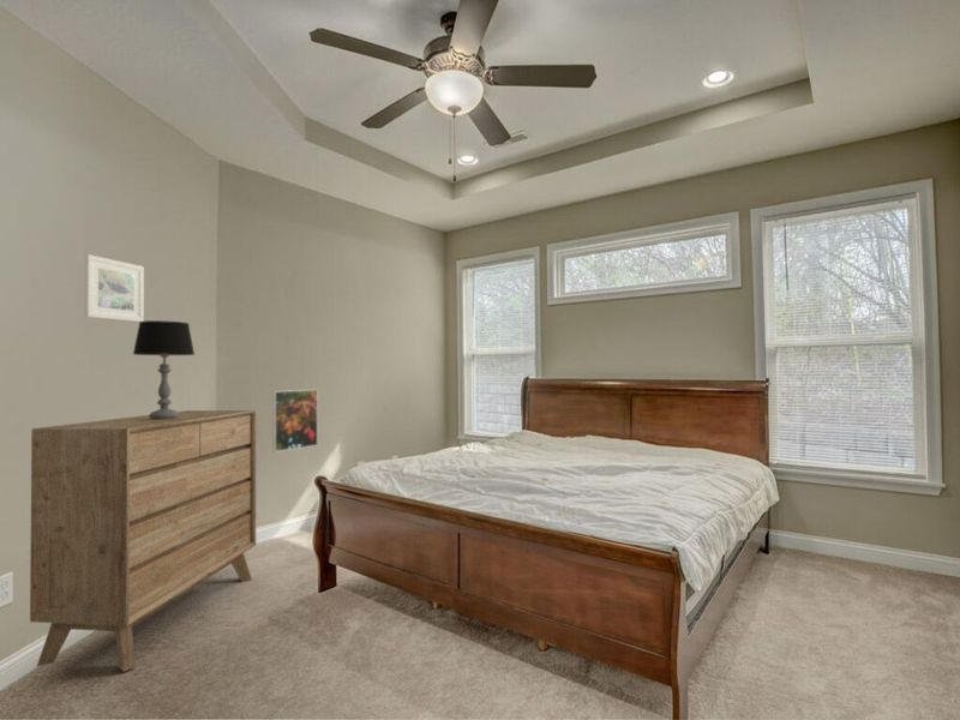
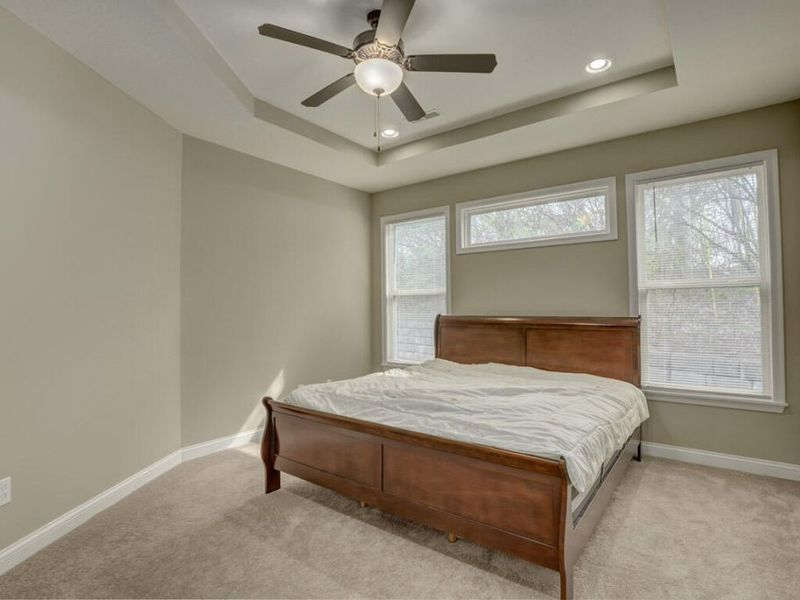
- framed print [271,389,319,452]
- table lamp [132,319,196,420]
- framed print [83,253,145,324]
- dresser [29,409,257,673]
